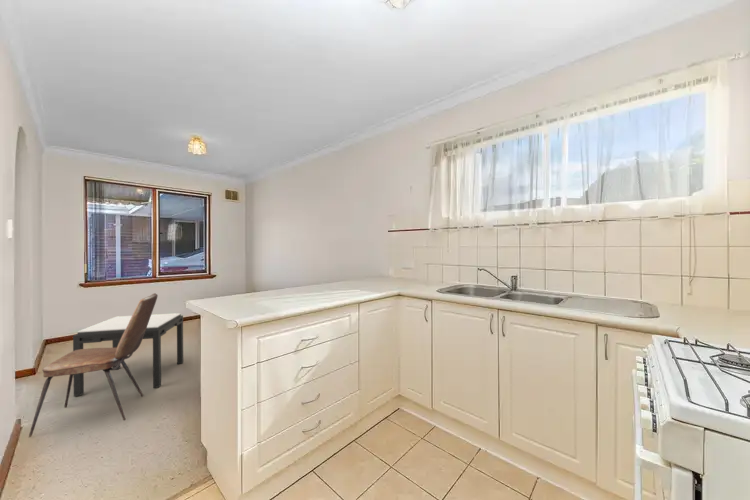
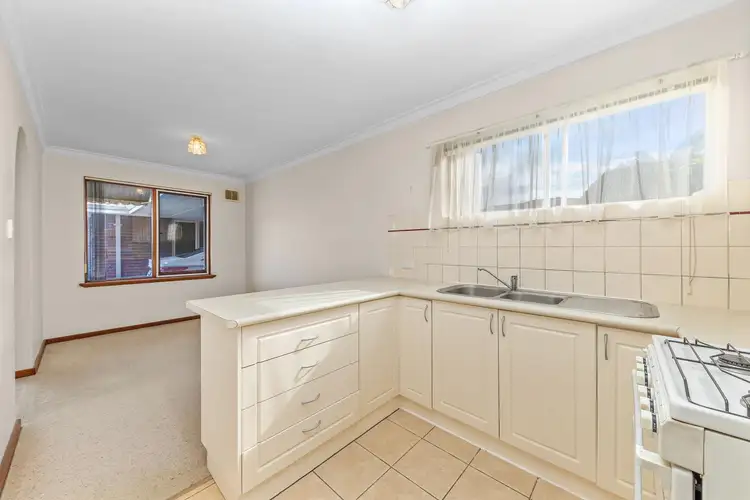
- dining chair [28,292,159,438]
- side table [72,312,184,397]
